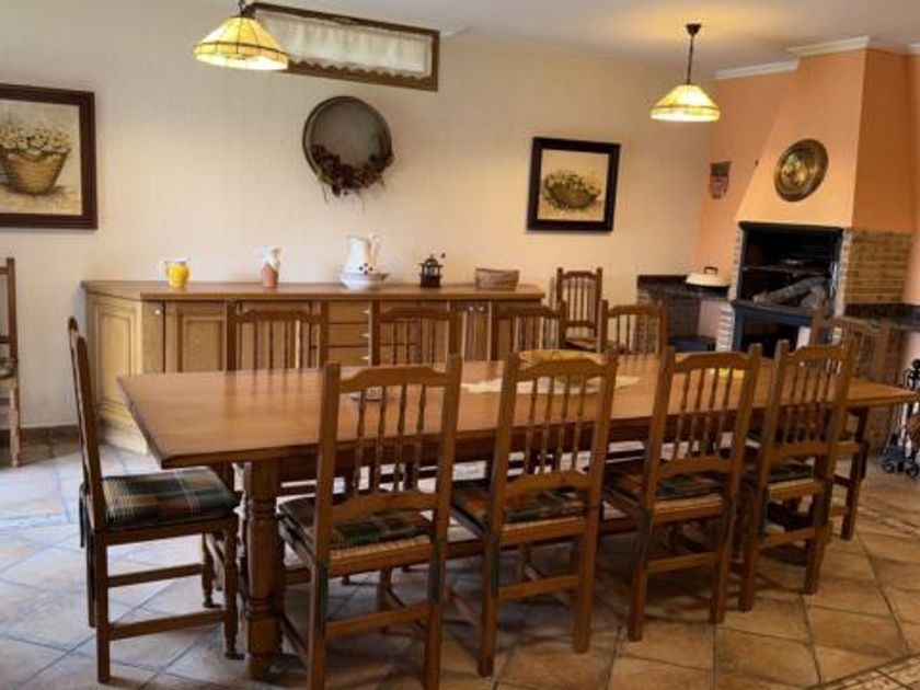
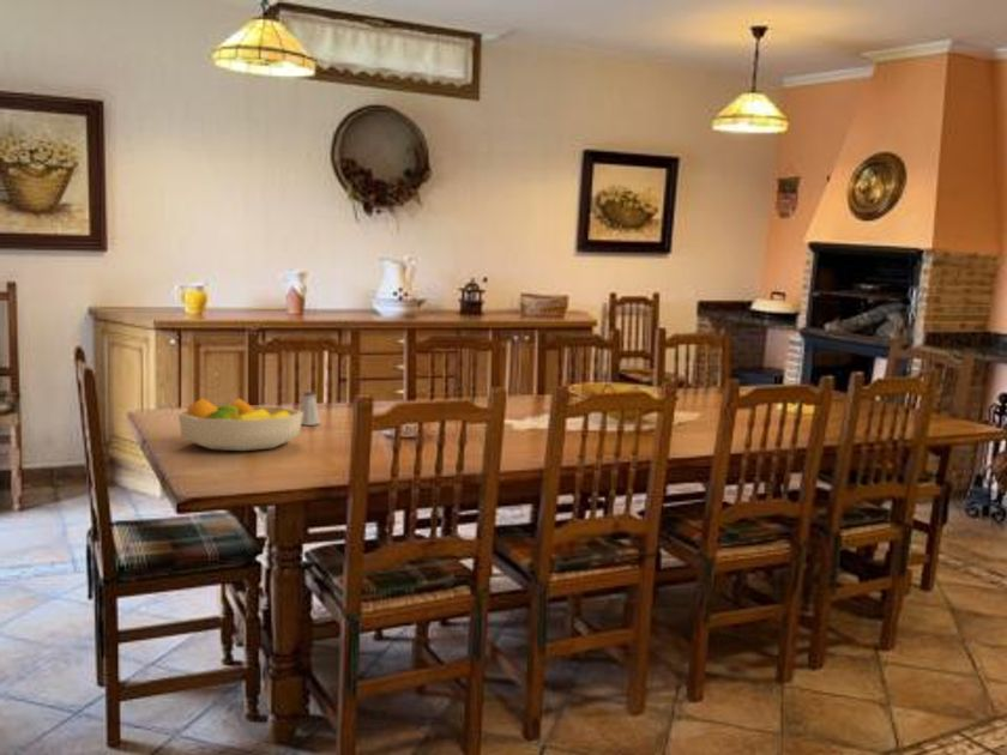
+ fruit bowl [176,397,303,452]
+ saltshaker [299,391,321,427]
